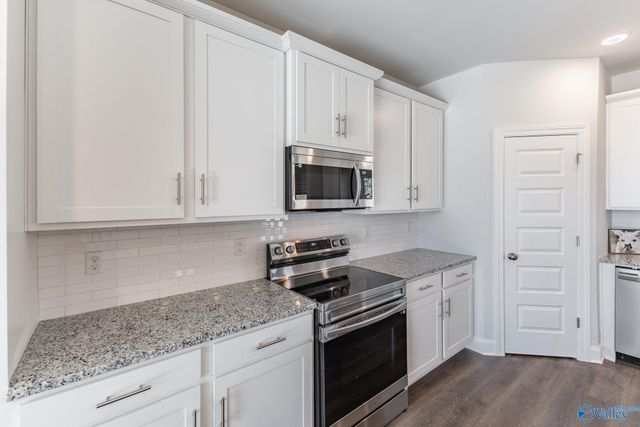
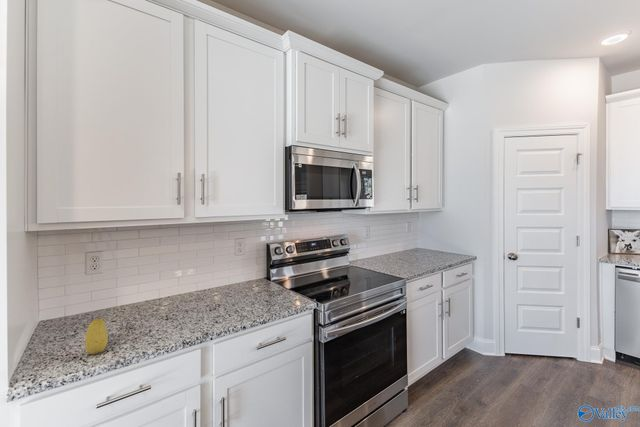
+ fruit [84,318,109,355]
